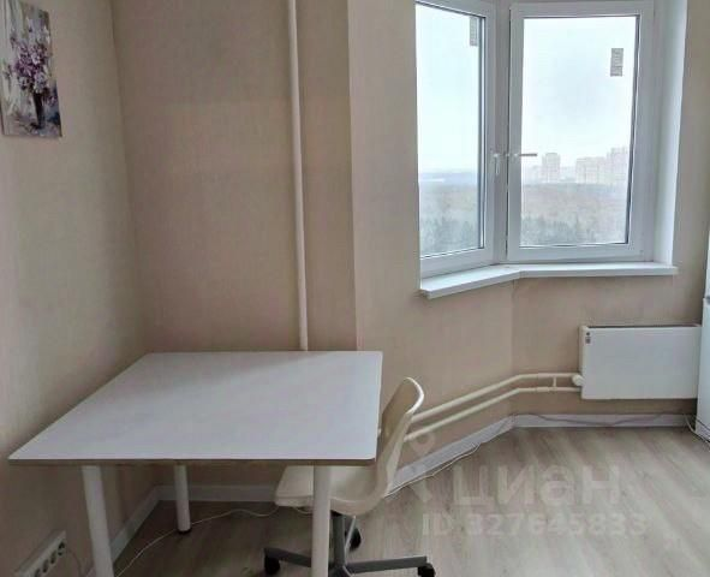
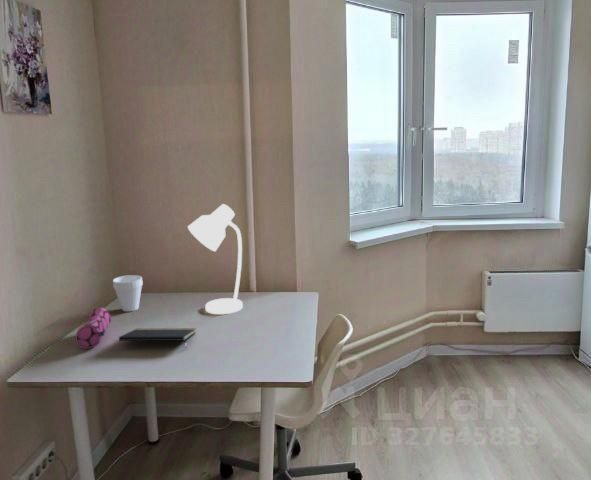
+ desk lamp [187,203,244,315]
+ pencil case [75,306,112,350]
+ notepad [118,328,197,350]
+ cup [112,274,144,313]
